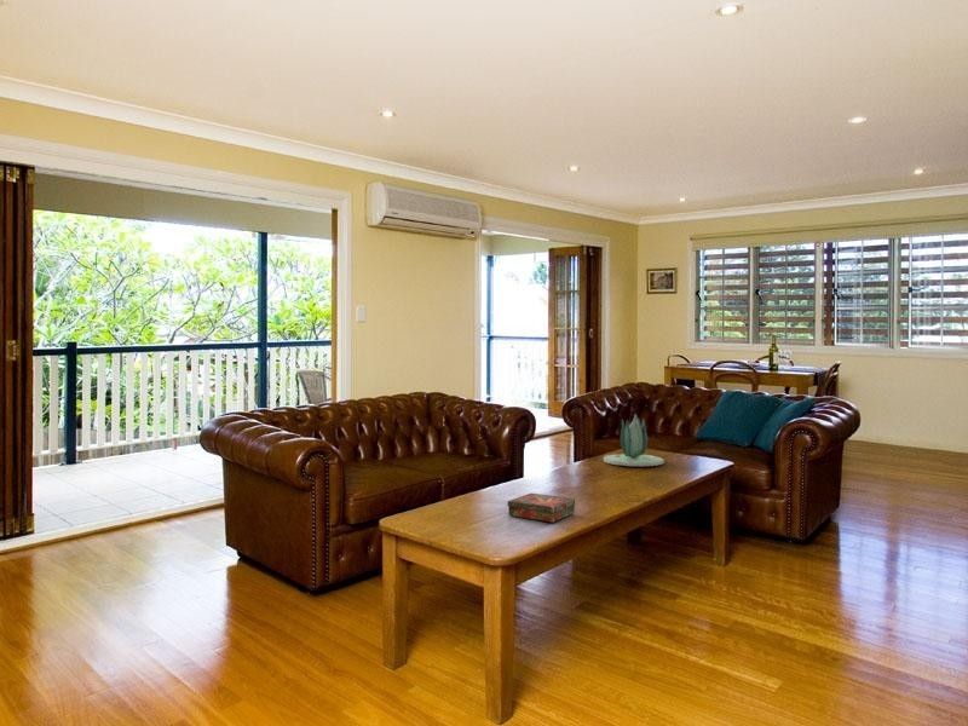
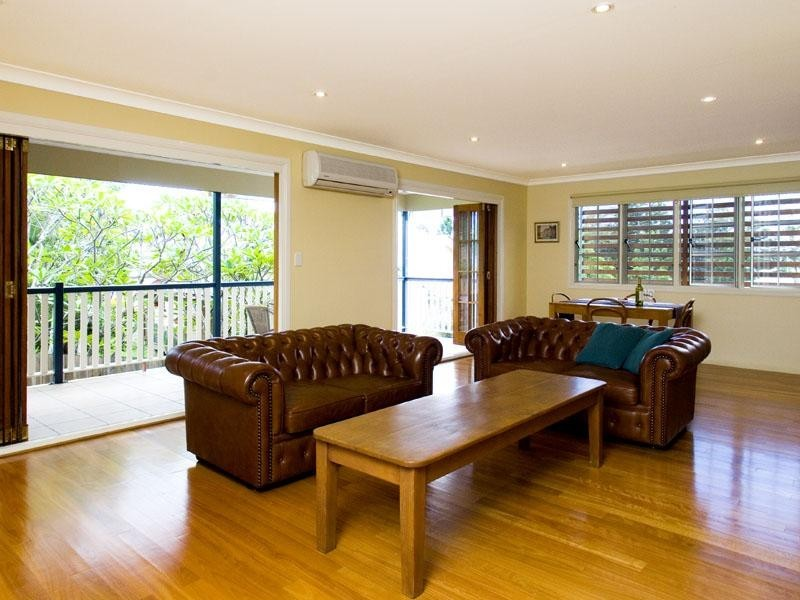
- book [507,492,576,523]
- succulent plant [603,413,666,467]
